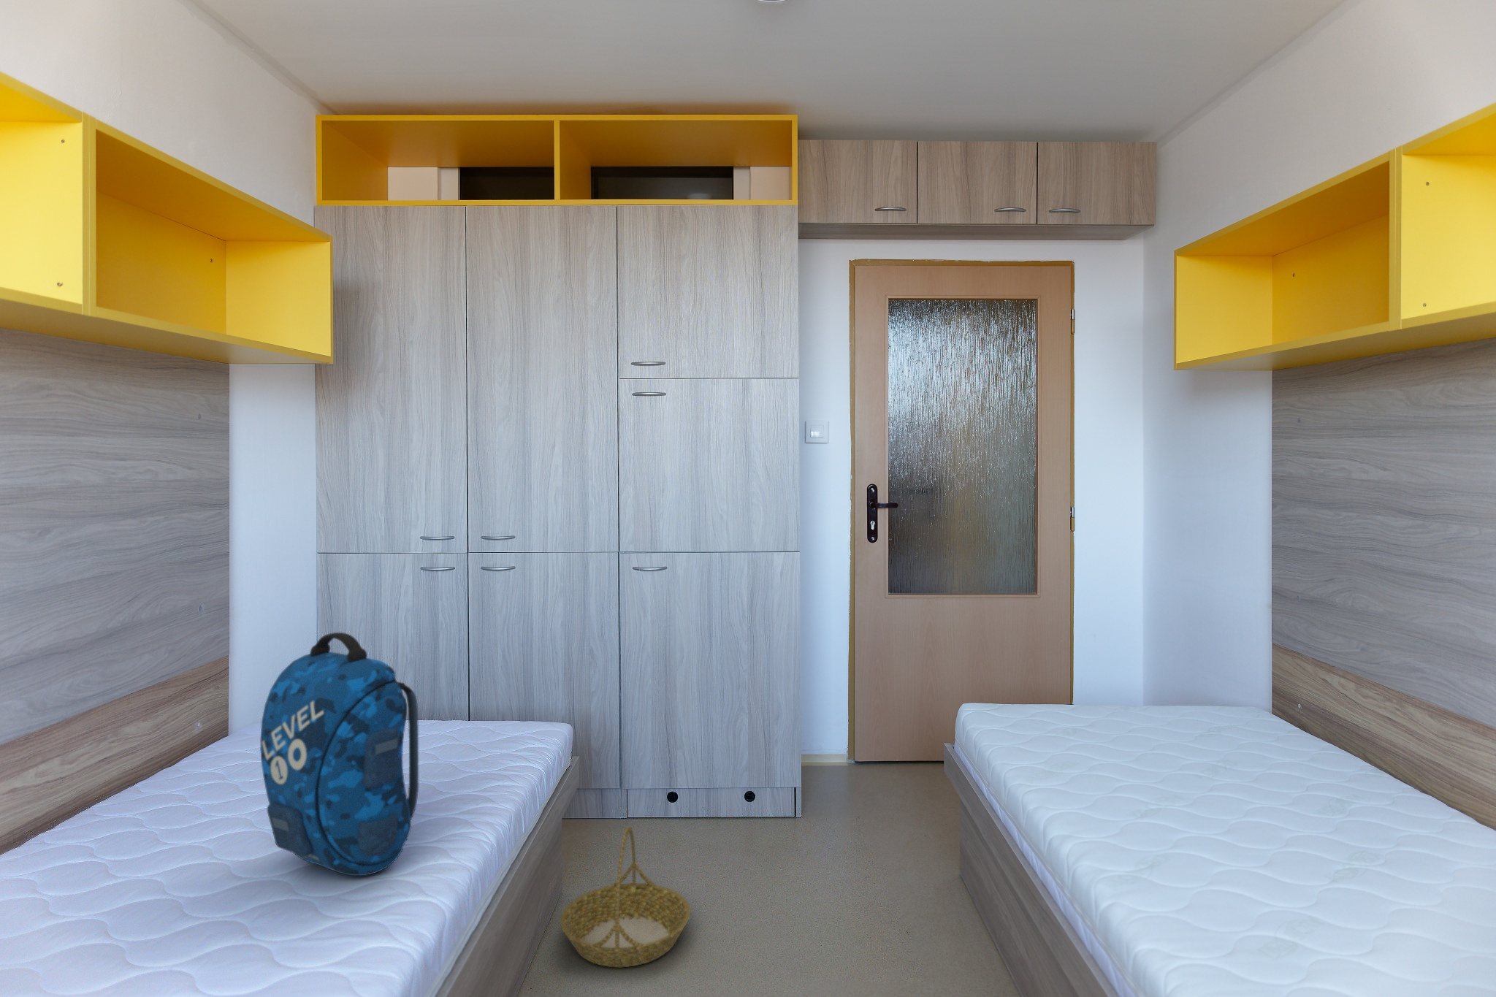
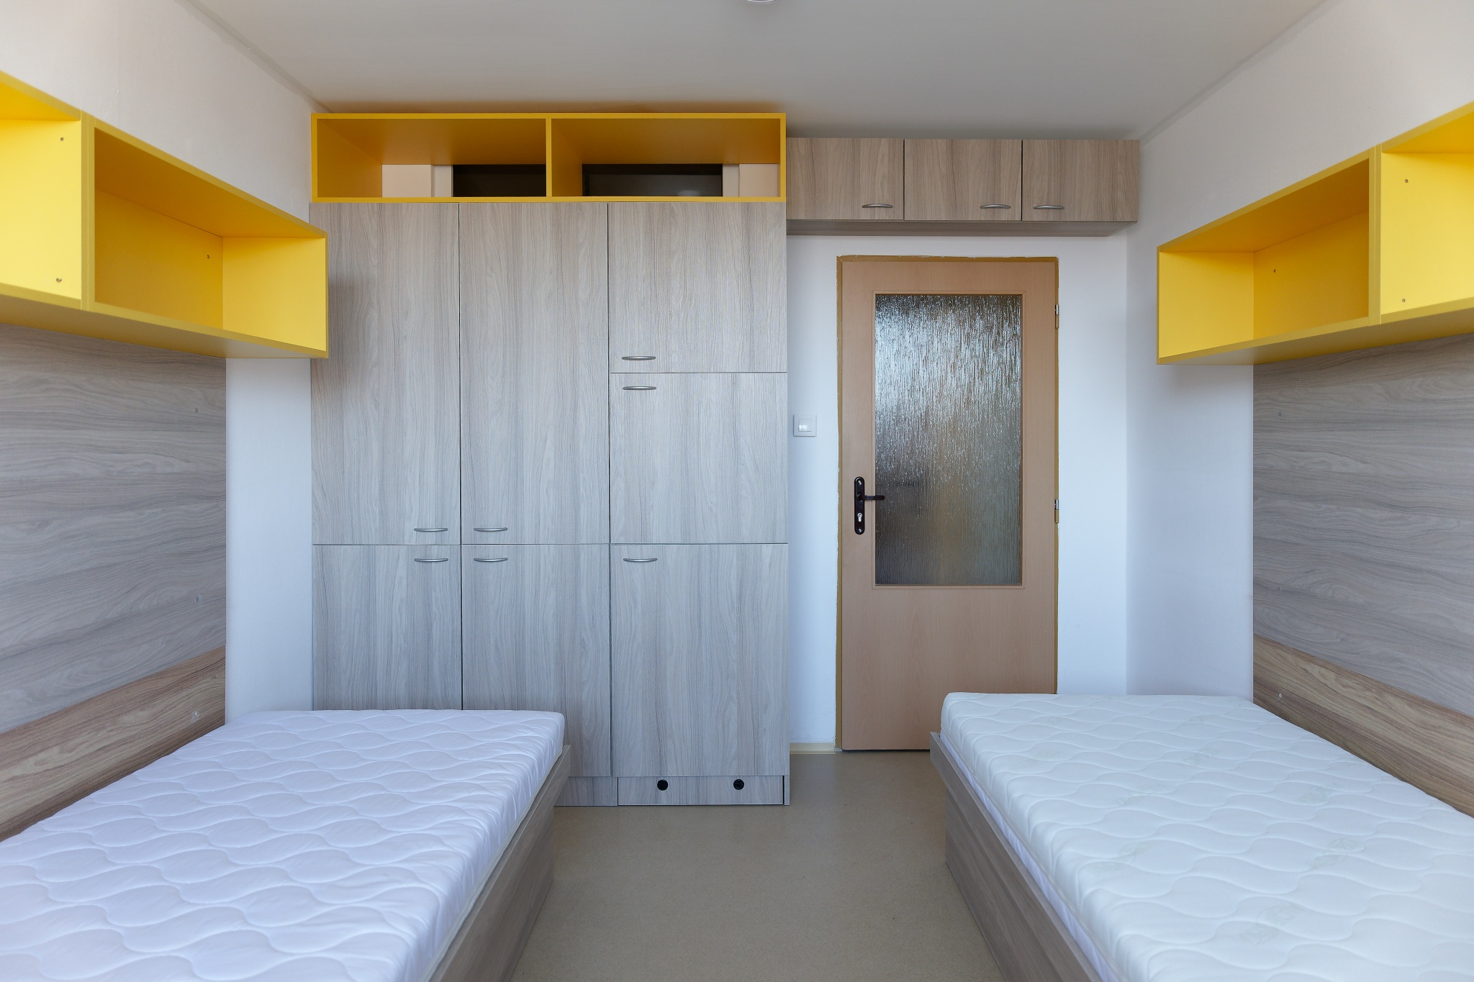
- basket [559,826,691,968]
- backpack [259,632,419,877]
